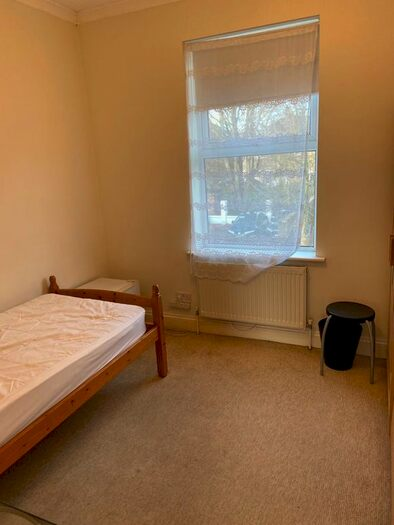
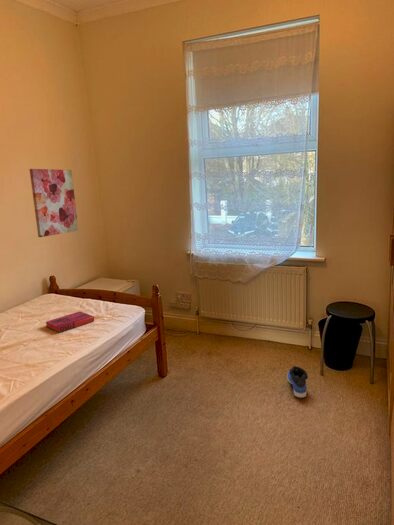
+ sneaker [286,365,309,399]
+ wall art [29,168,79,238]
+ hardback book [45,310,96,334]
